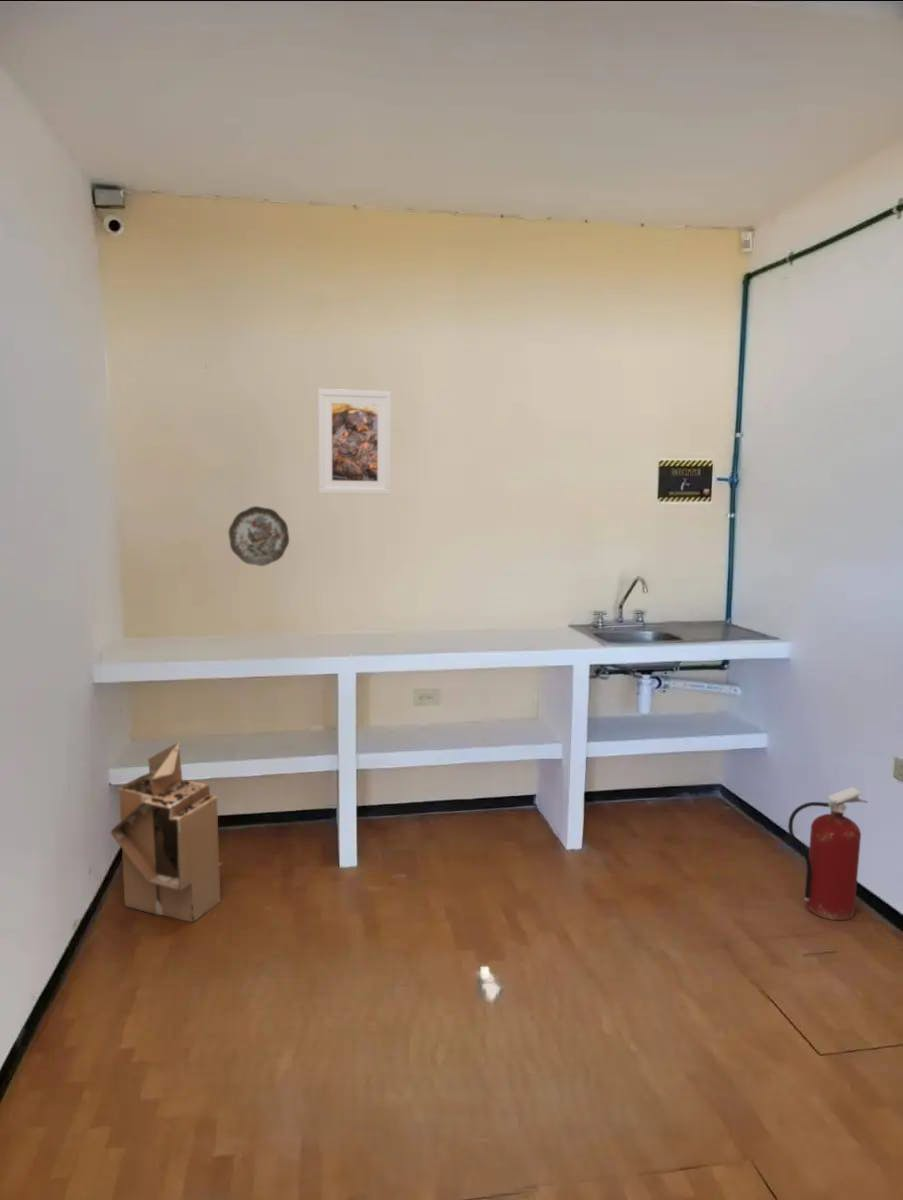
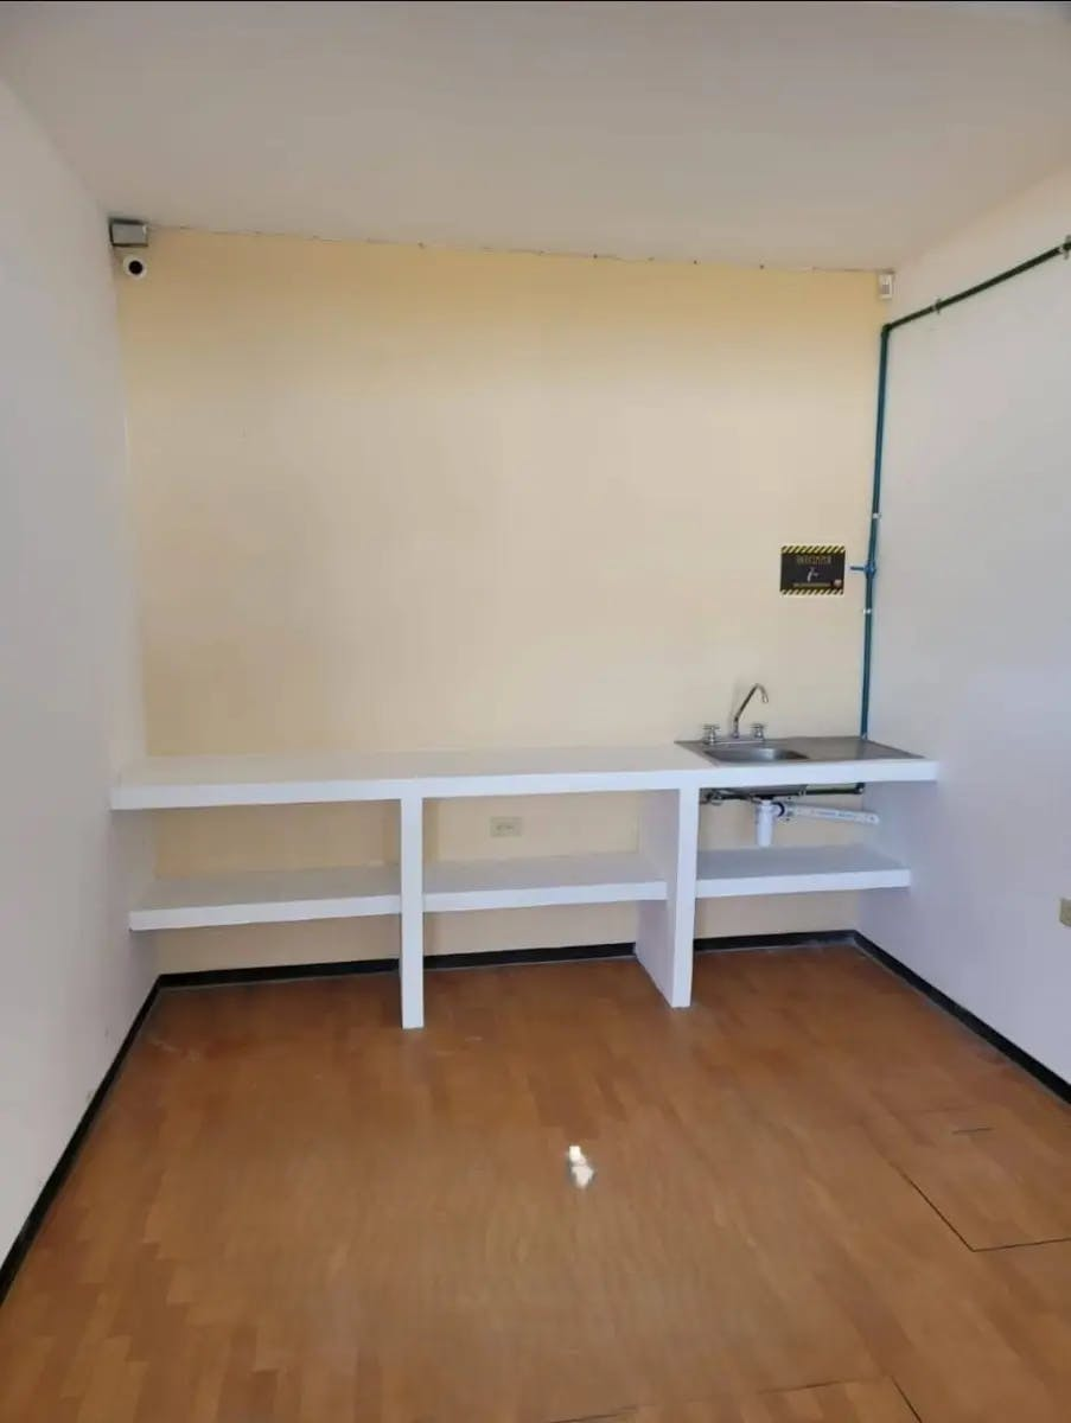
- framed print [317,388,392,496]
- fire extinguisher [787,786,868,921]
- carton [109,741,224,923]
- decorative plate [227,505,290,567]
